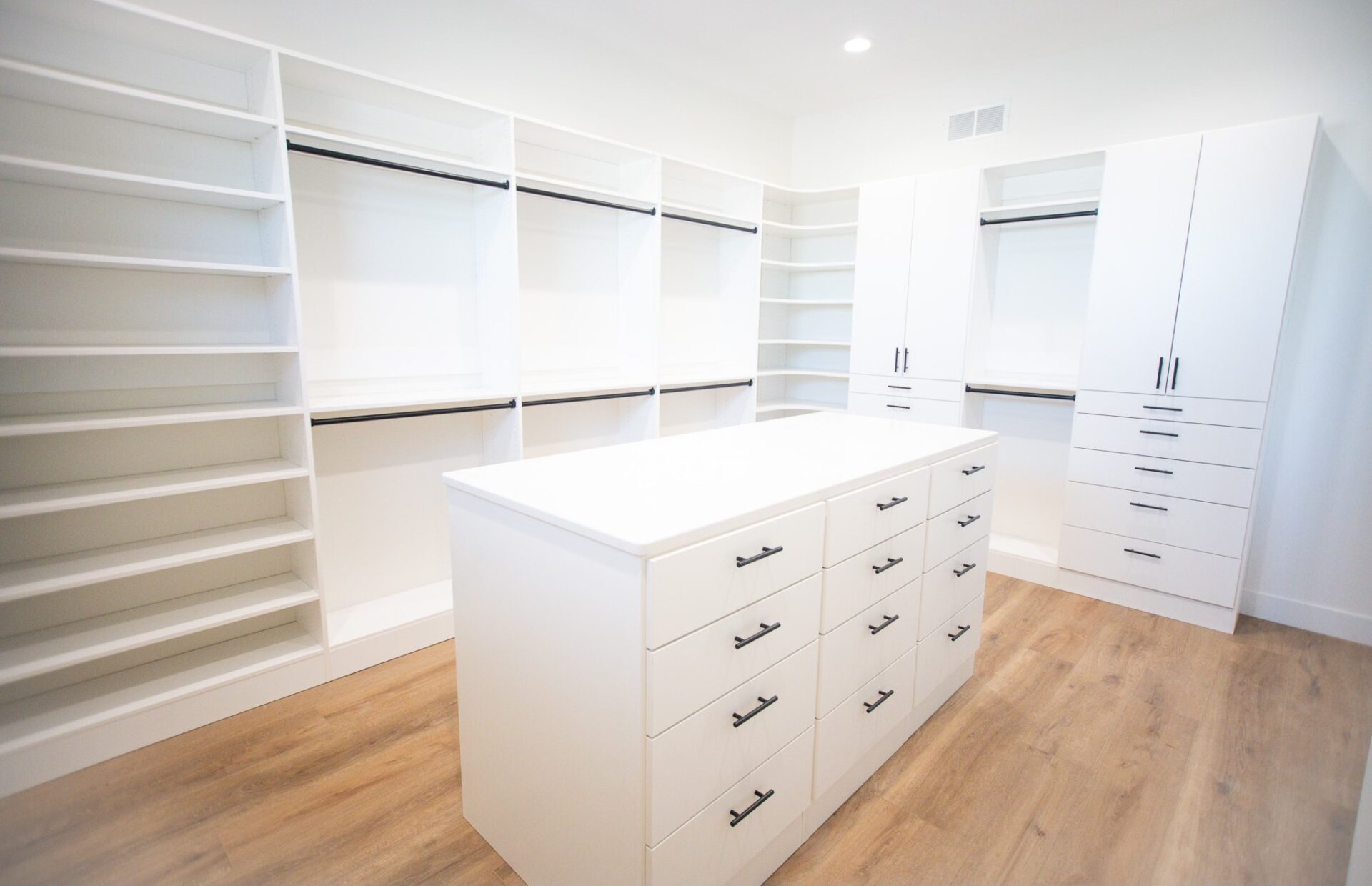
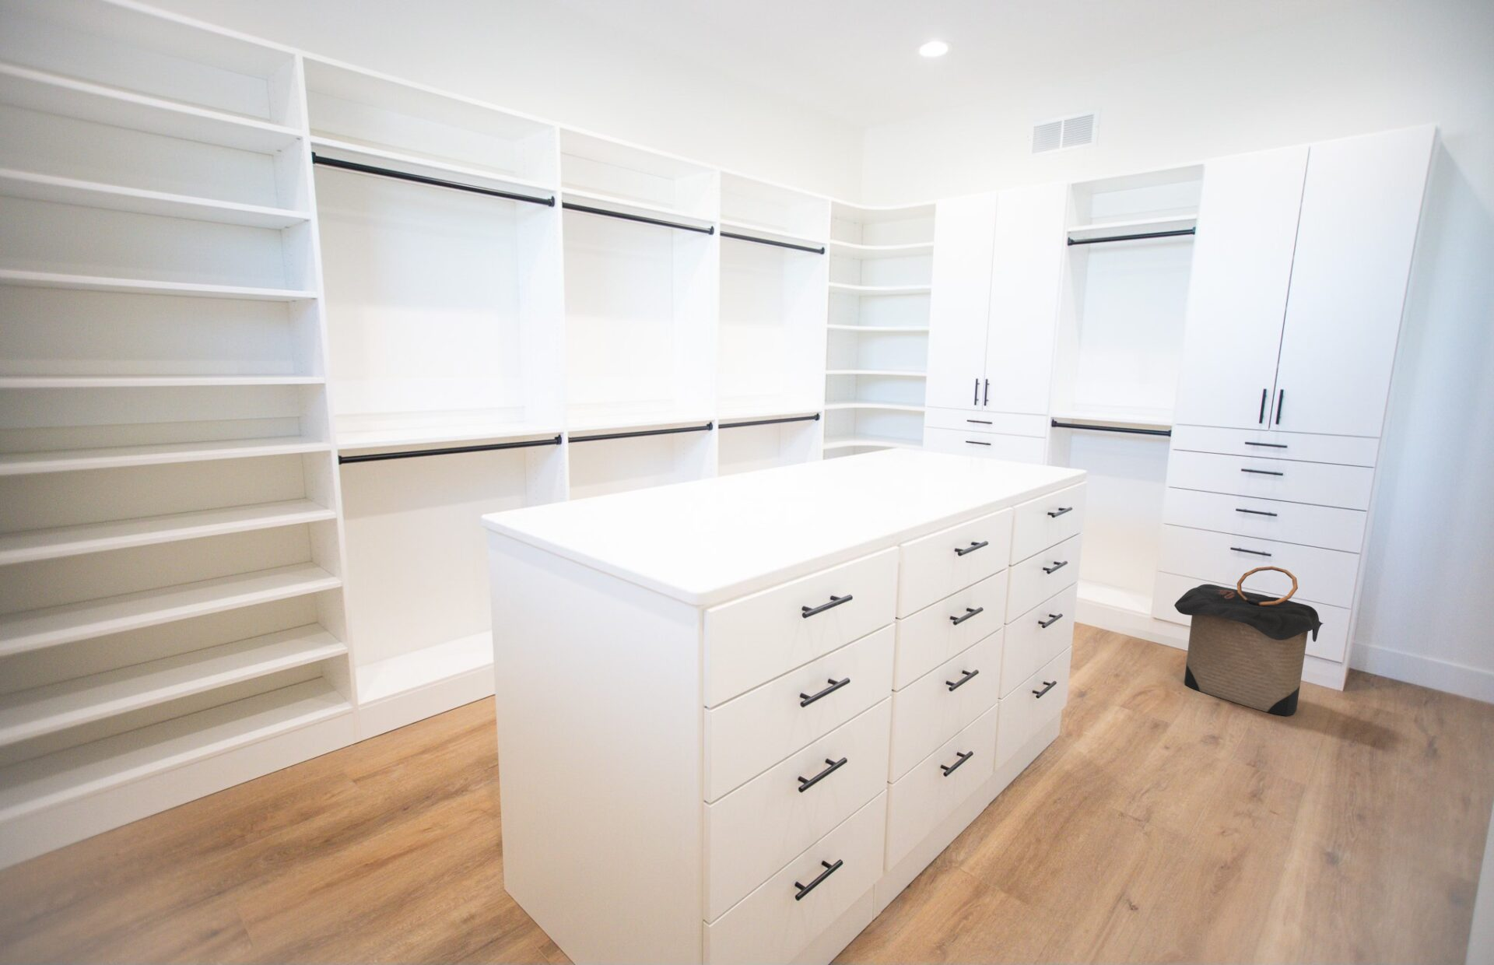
+ laundry hamper [1174,565,1324,717]
